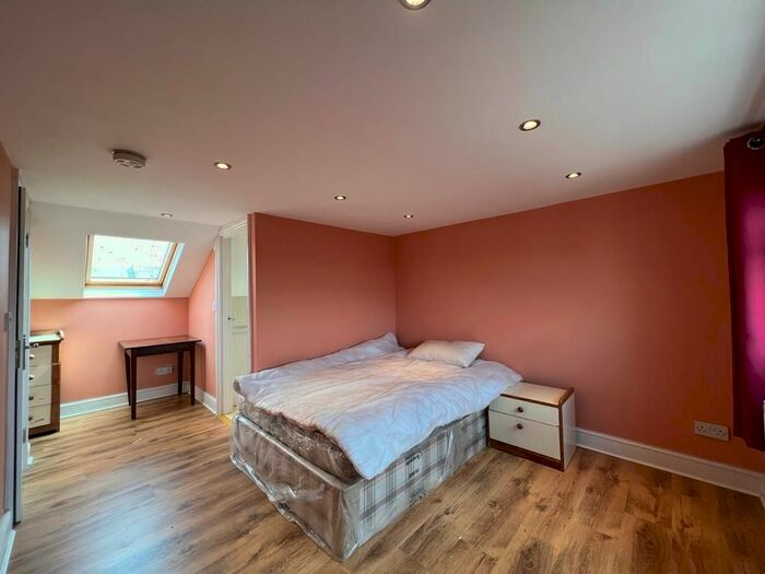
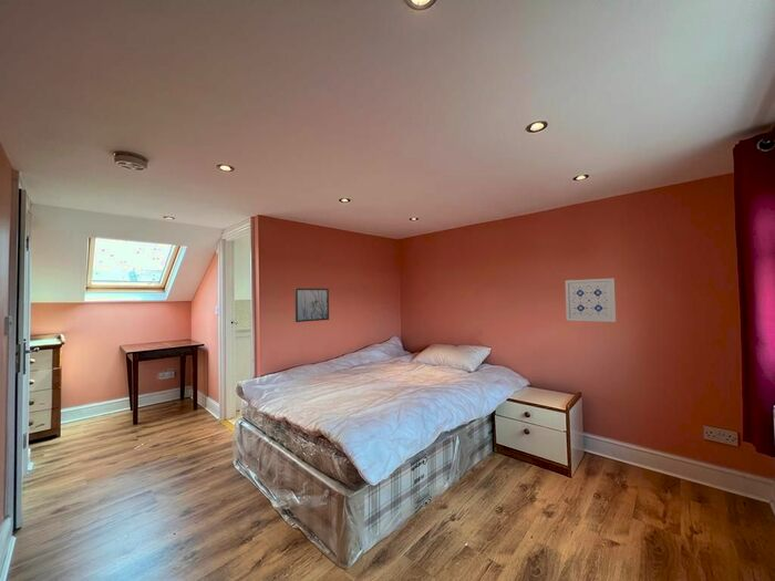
+ wall art [565,278,617,323]
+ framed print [294,288,330,323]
